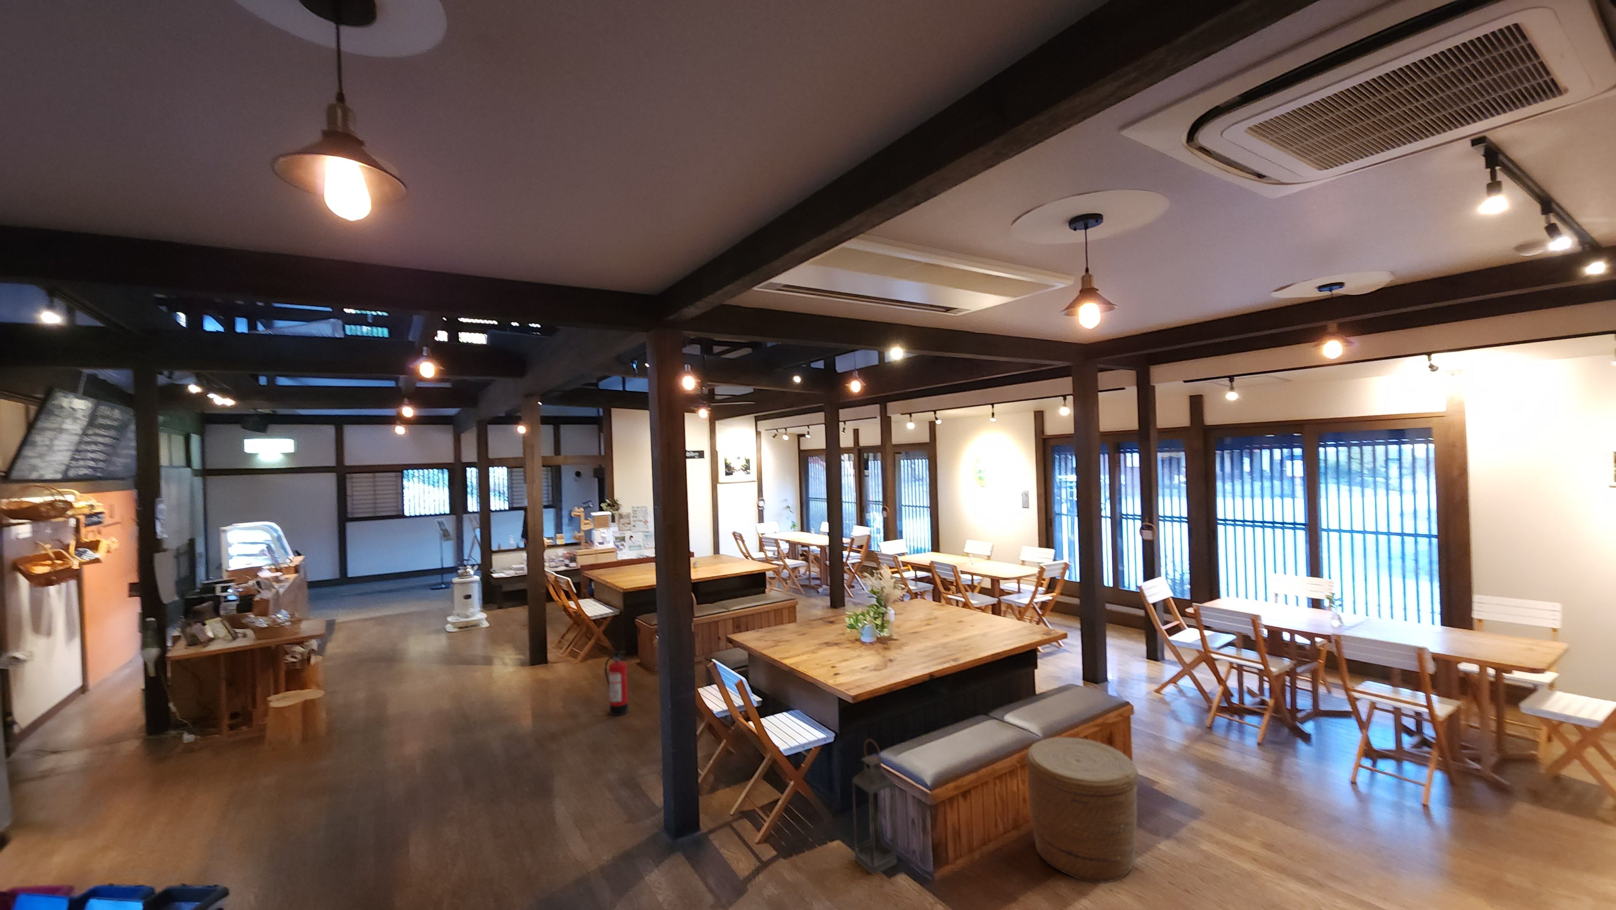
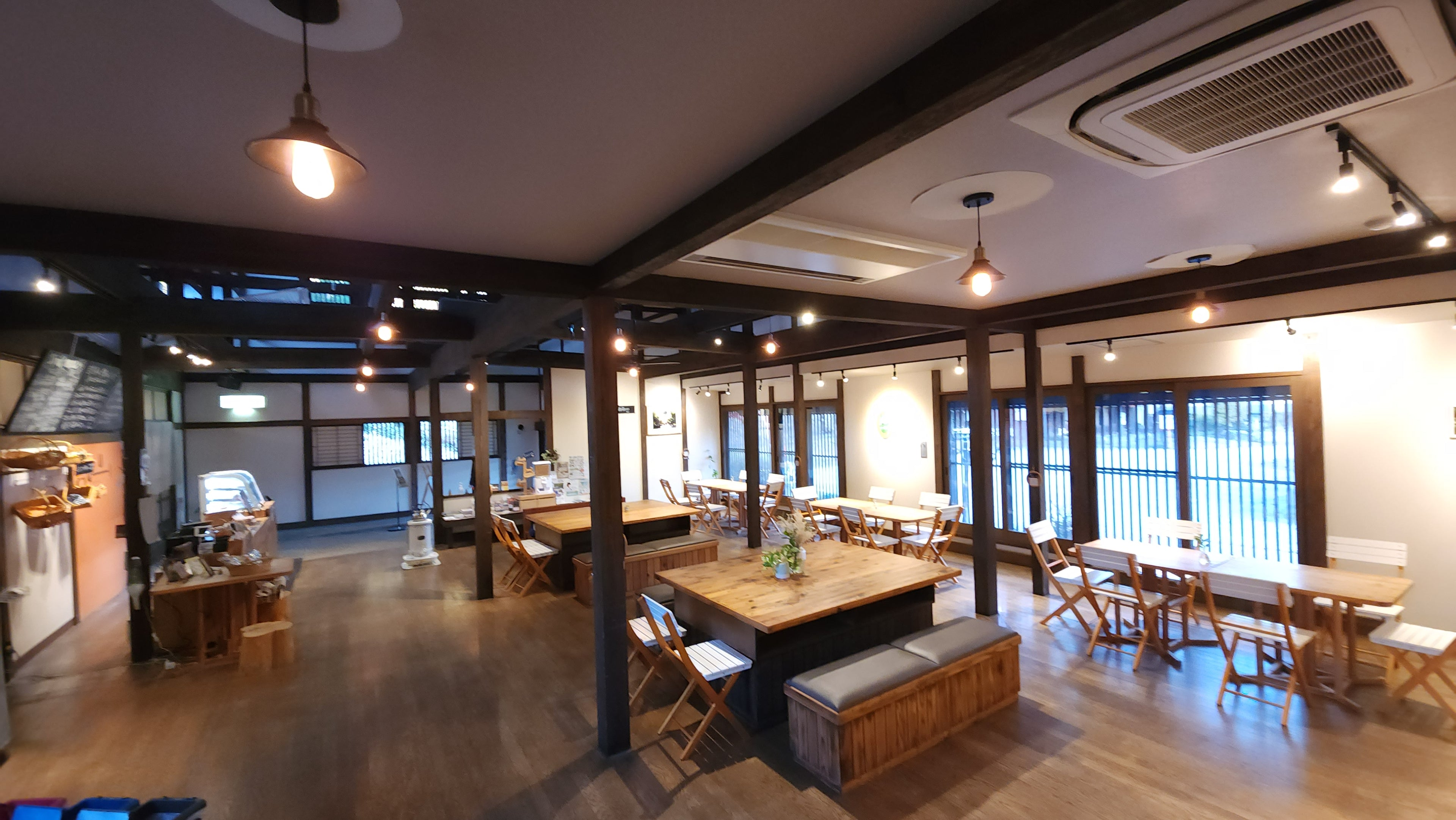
- lantern [851,739,897,876]
- basket [1026,737,1139,883]
- fire extinguisher [604,651,628,716]
